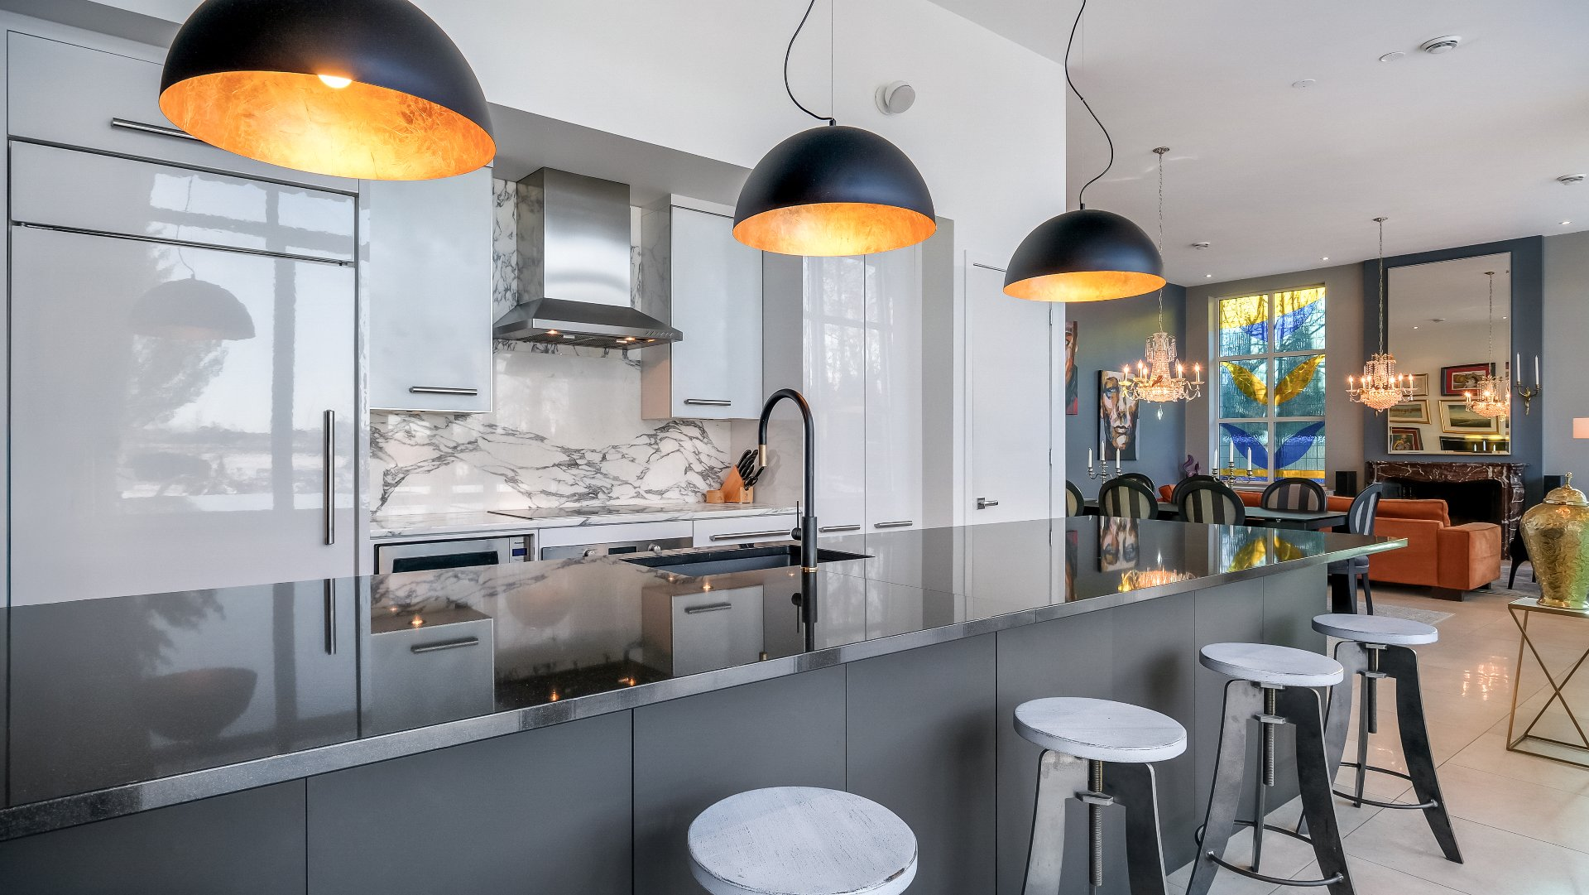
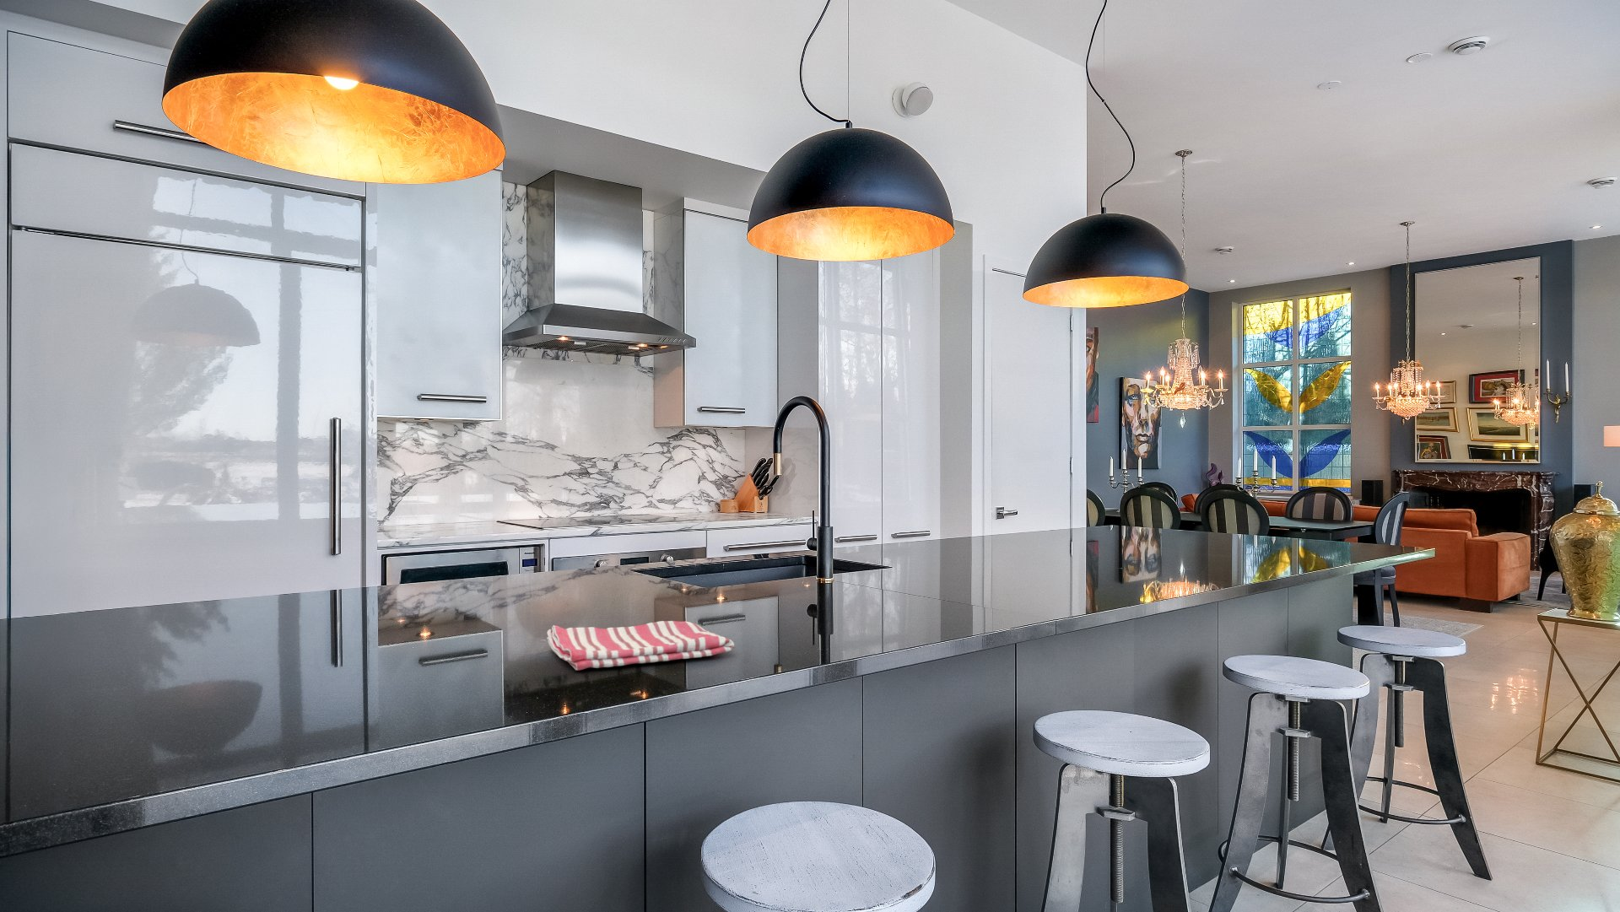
+ dish towel [546,621,735,671]
